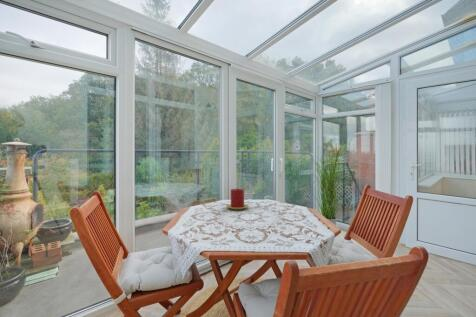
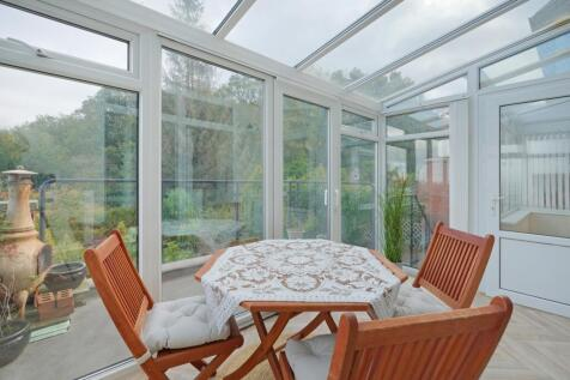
- candle [225,188,250,211]
